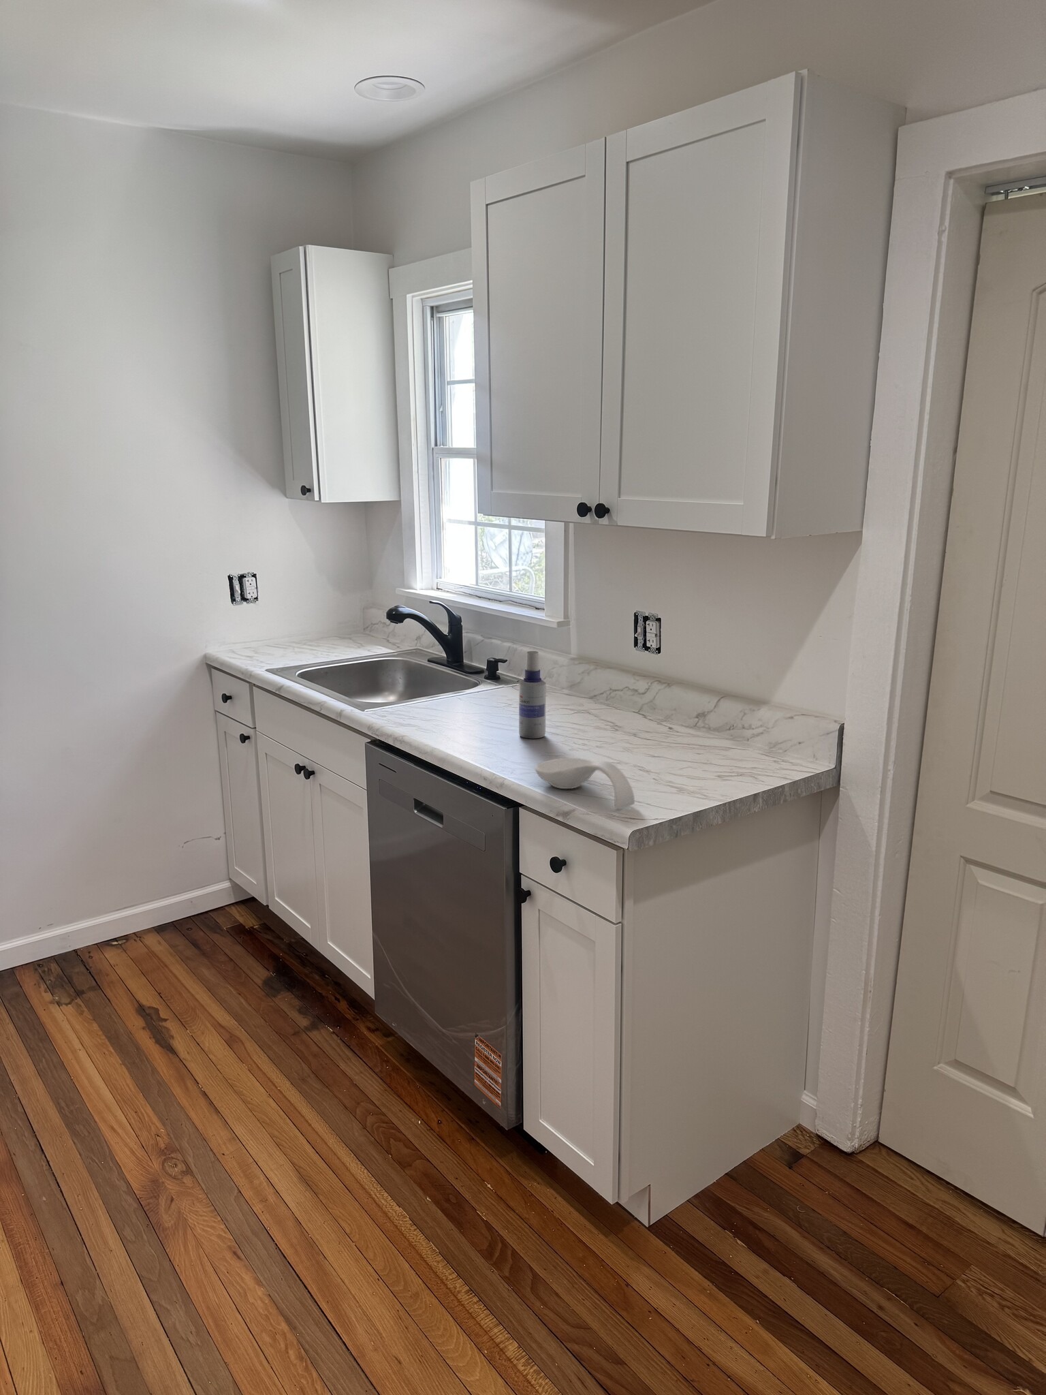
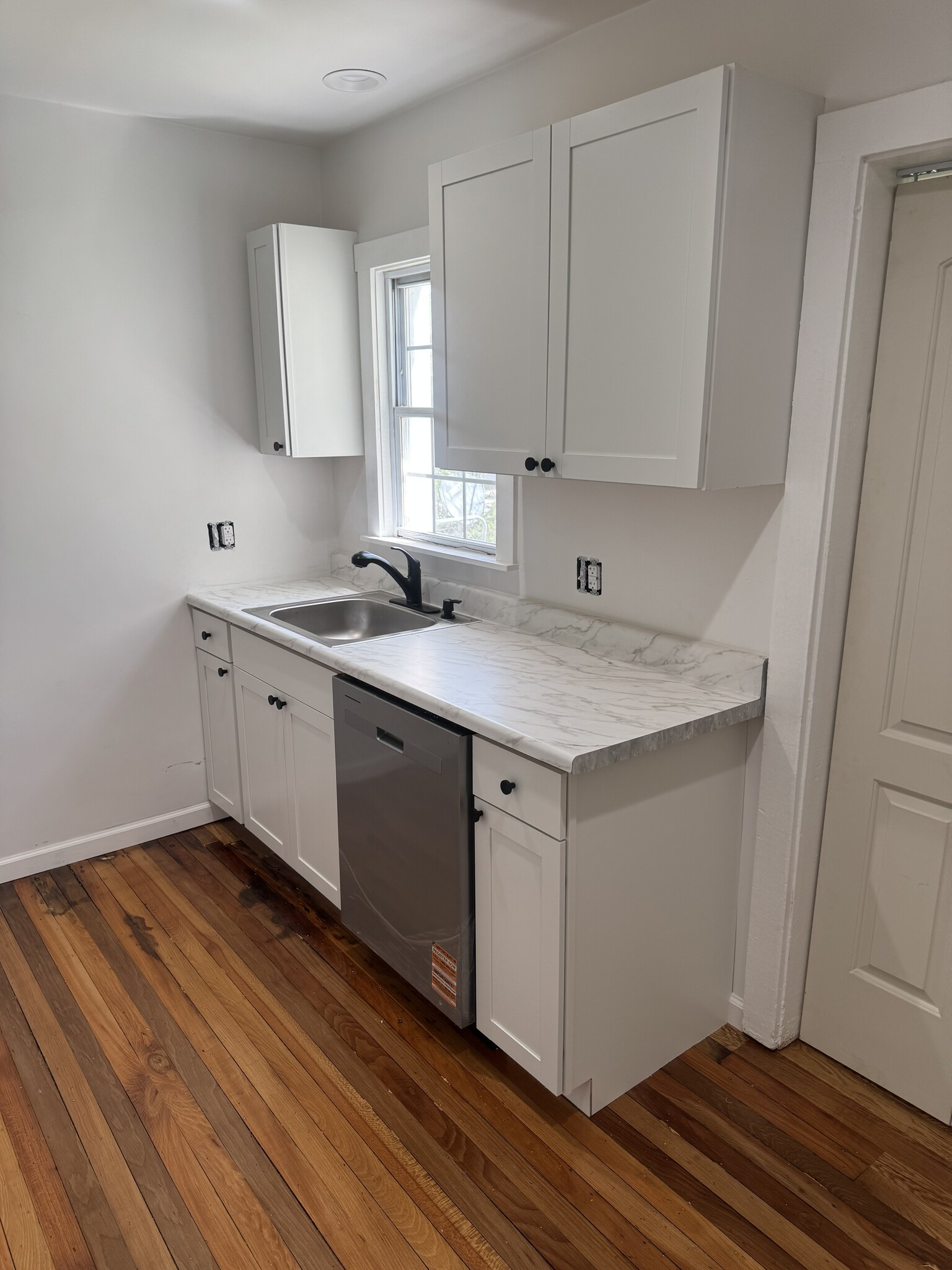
- spoon rest [534,758,635,810]
- spray bottle [519,650,547,739]
